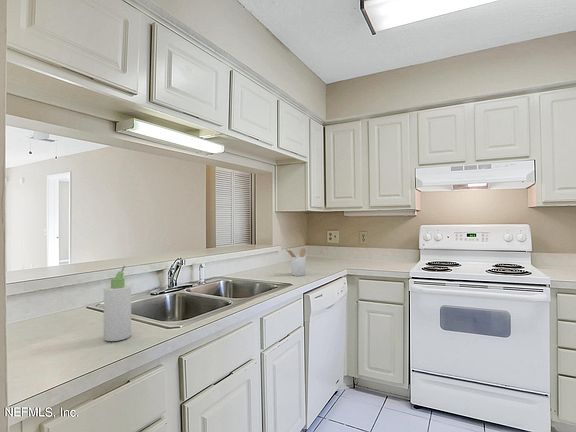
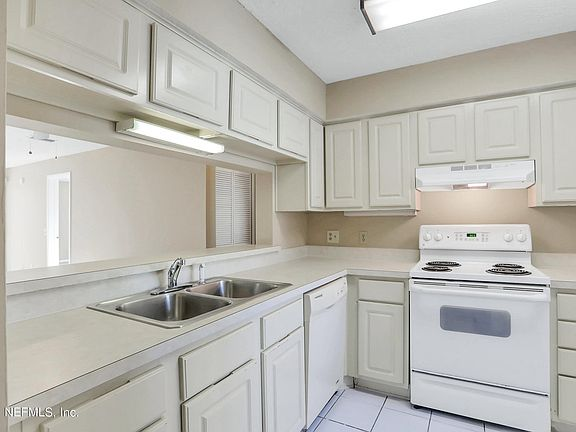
- utensil holder [286,247,307,277]
- bottle [103,265,132,342]
